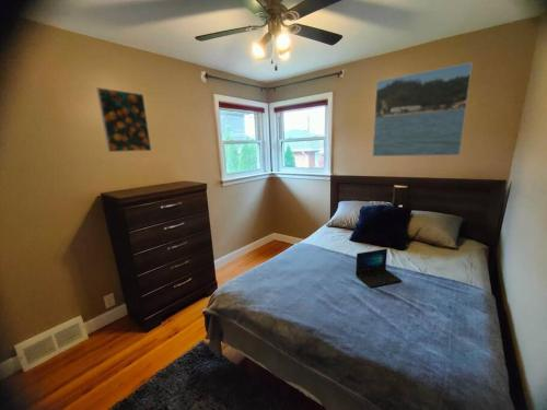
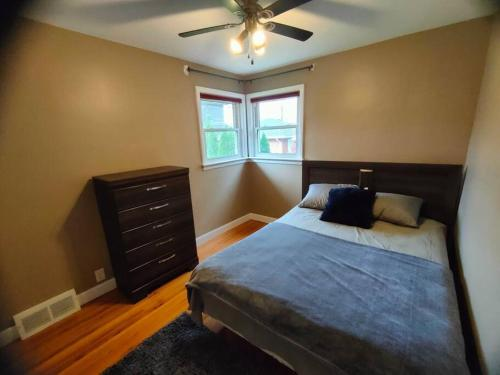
- laptop [354,248,403,289]
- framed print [372,61,474,157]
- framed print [95,86,152,153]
